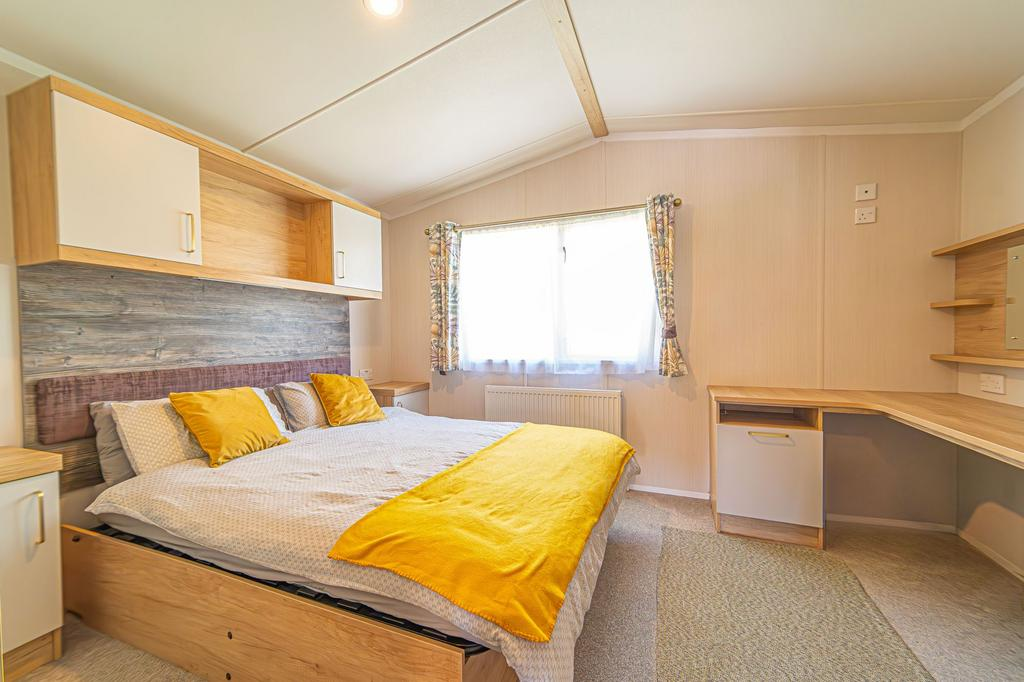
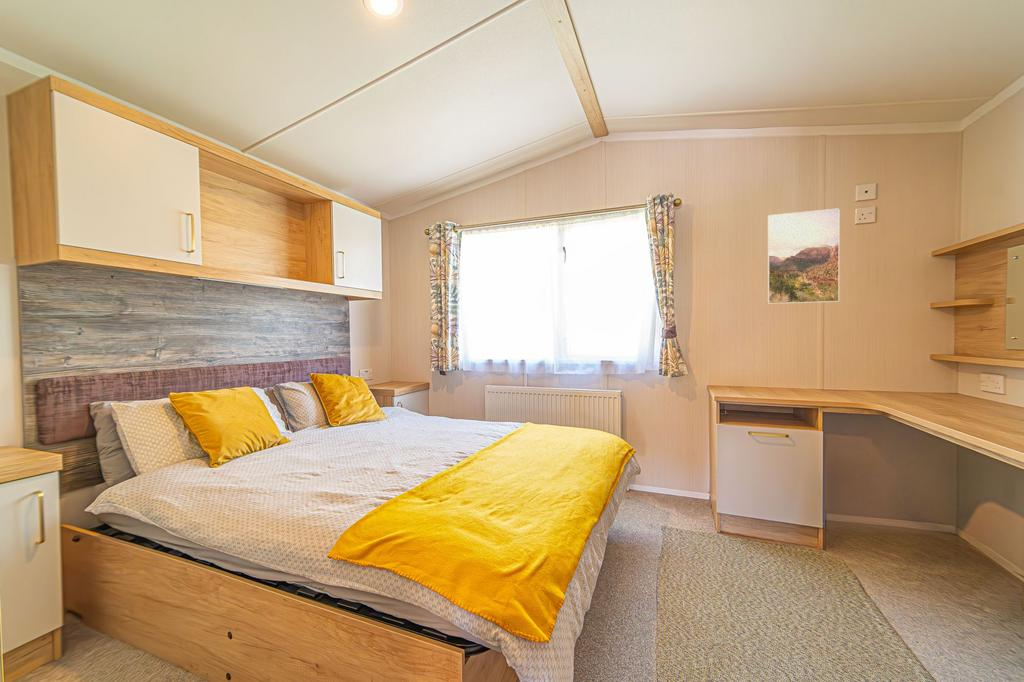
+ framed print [766,207,840,305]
